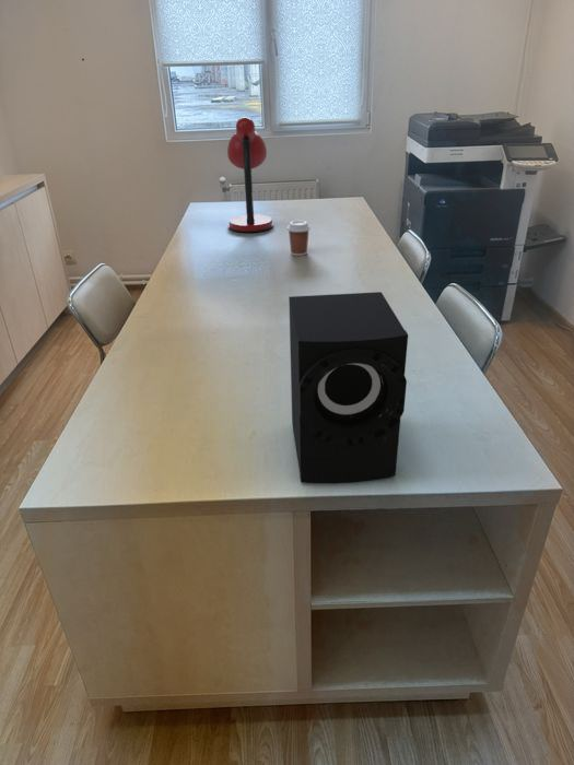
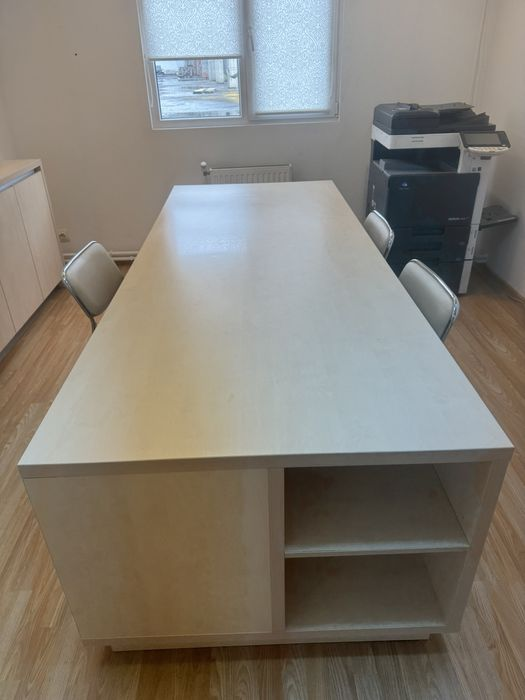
- coffee cup [286,220,312,257]
- desk lamp [226,116,274,234]
- speaker [288,291,409,484]
